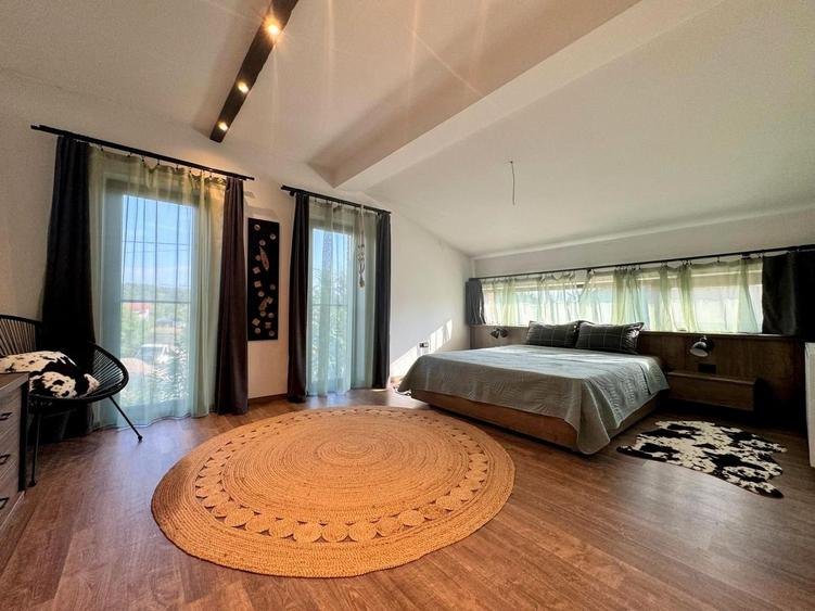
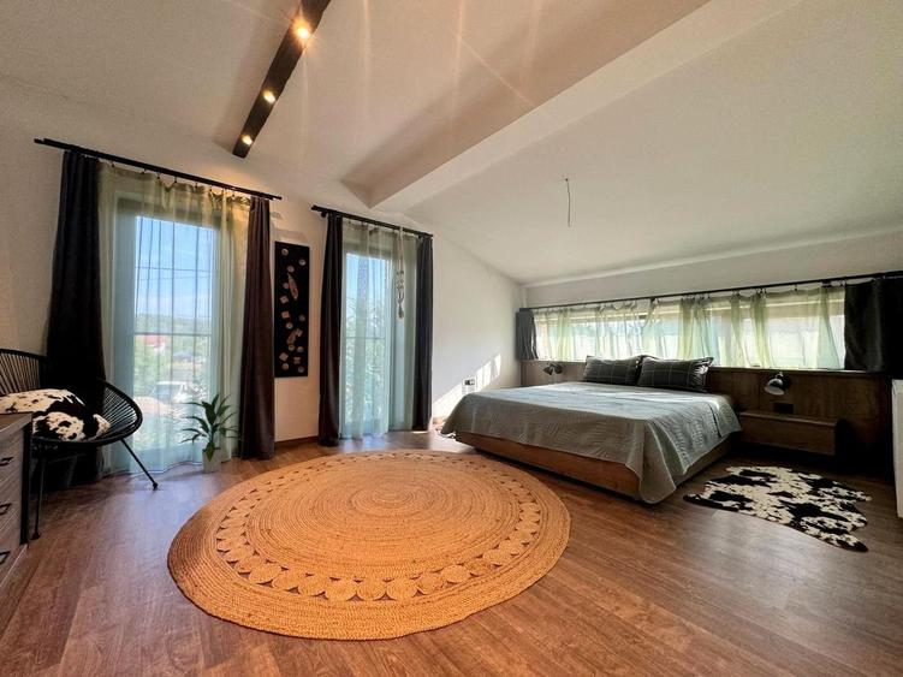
+ indoor plant [176,391,244,474]
